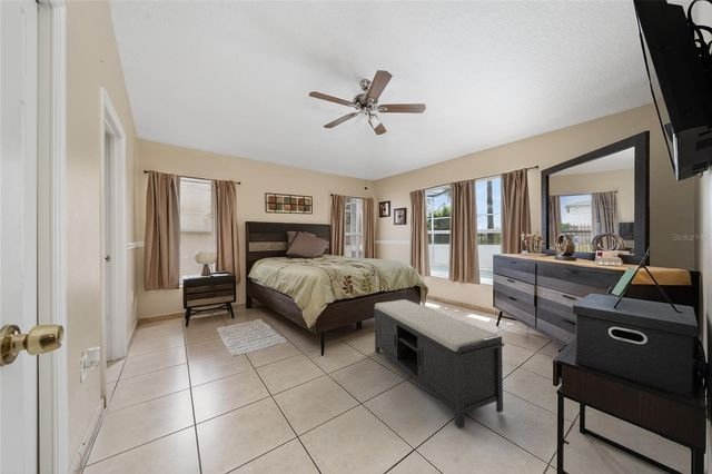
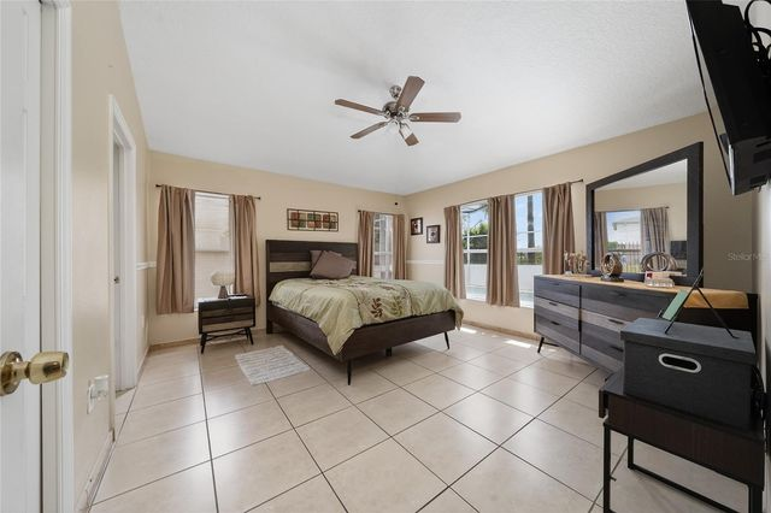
- bench [373,298,505,429]
